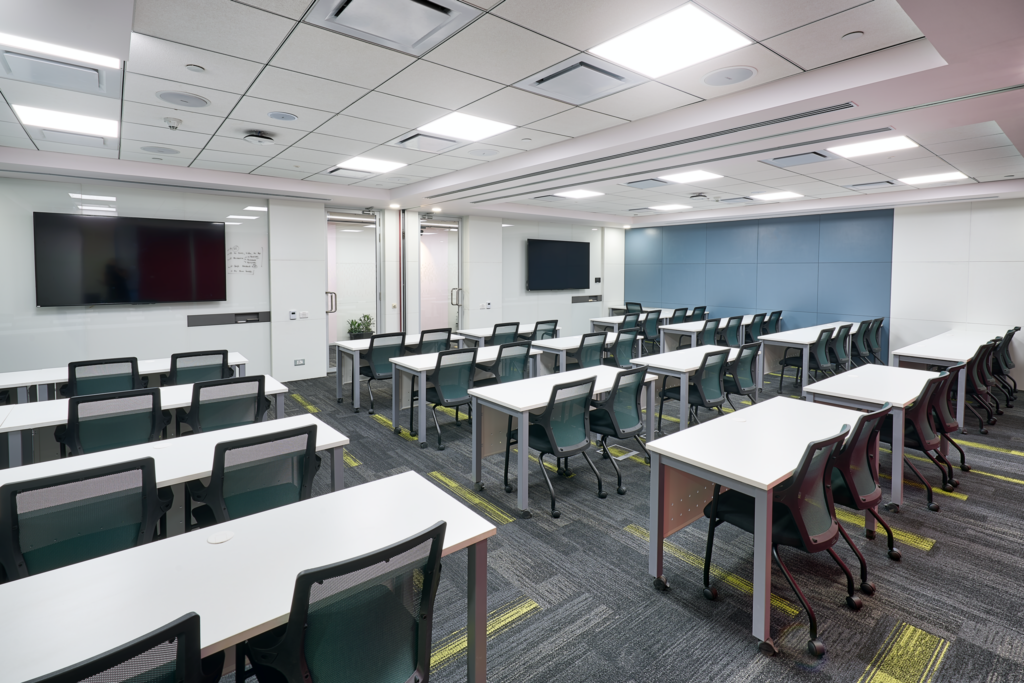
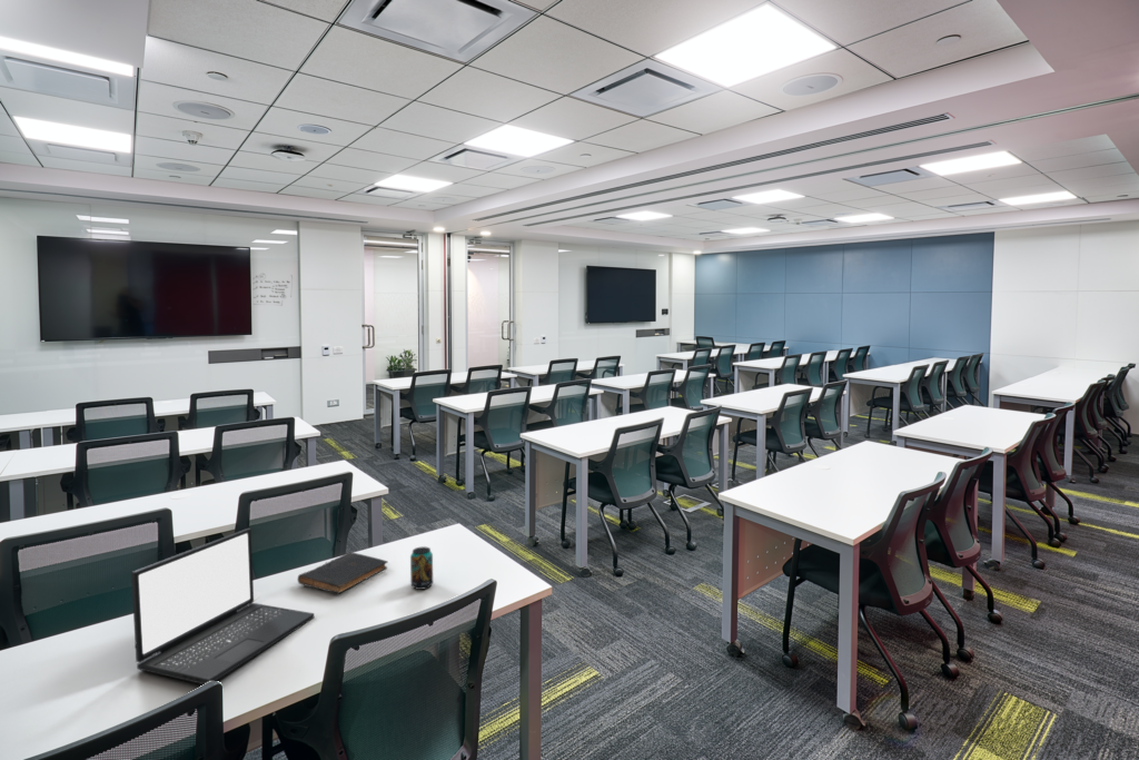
+ beverage can [409,545,434,591]
+ laptop [130,527,315,685]
+ book [297,551,389,595]
